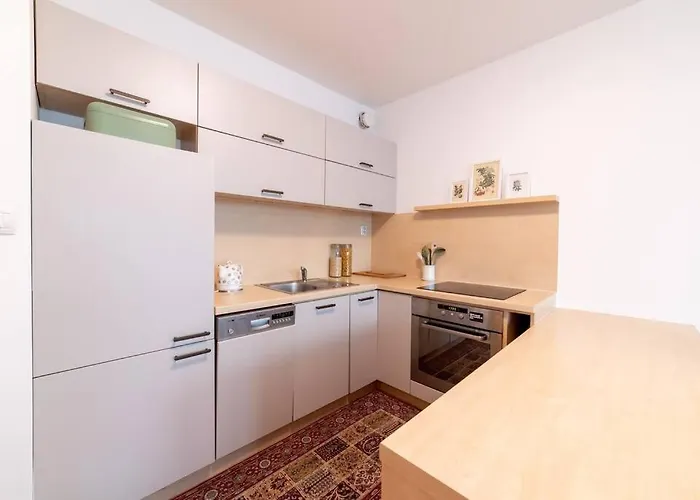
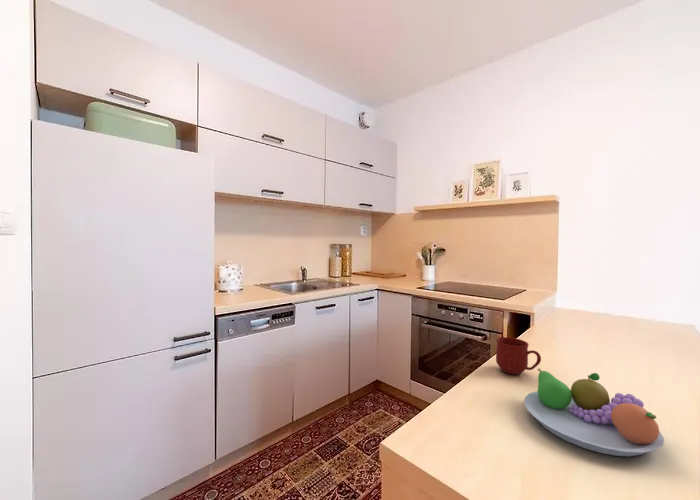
+ fruit bowl [523,367,665,457]
+ mug [495,336,542,376]
